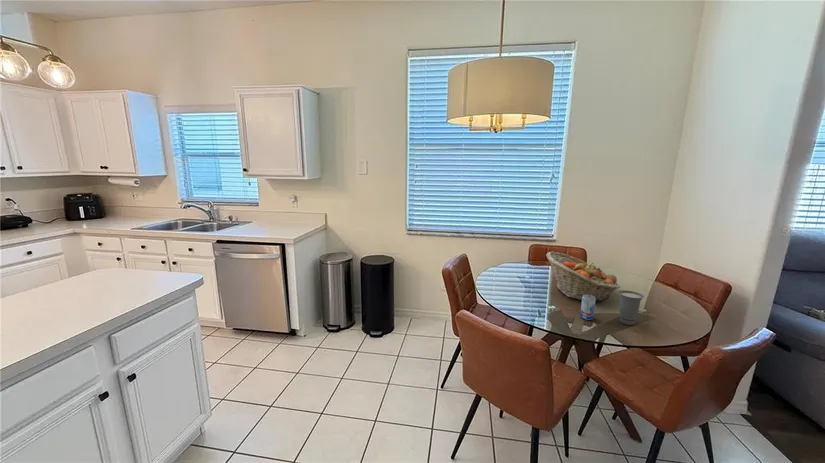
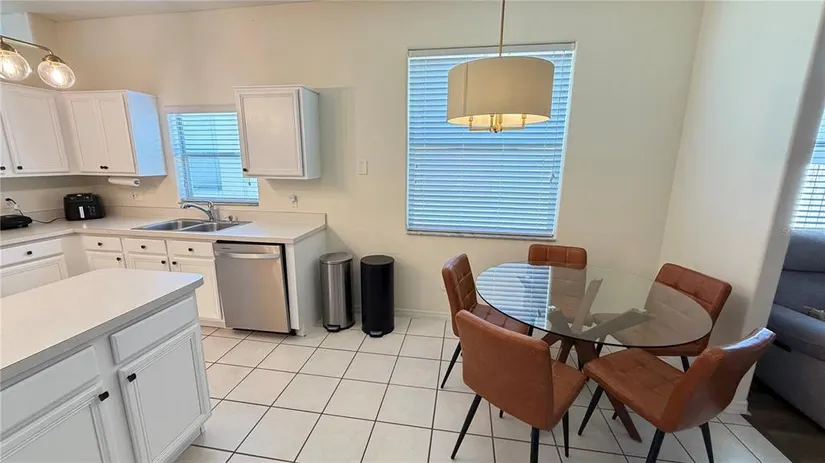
- beverage can [579,295,596,321]
- cup [617,289,645,326]
- fruit basket [545,251,621,302]
